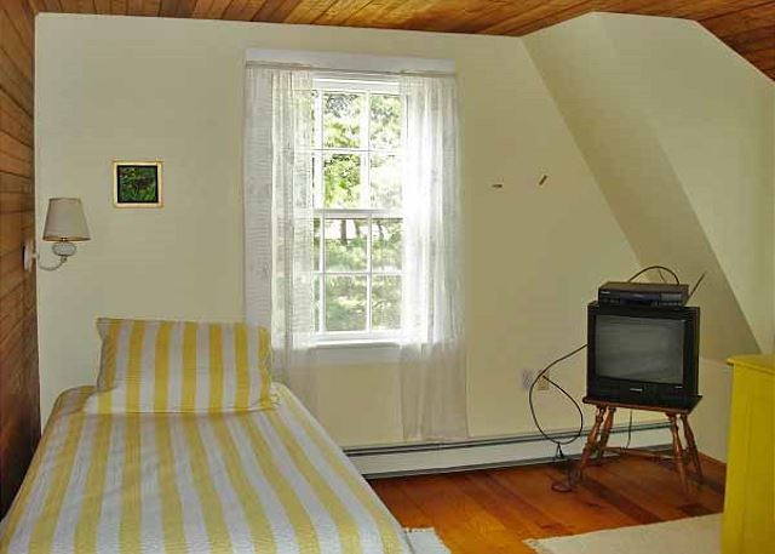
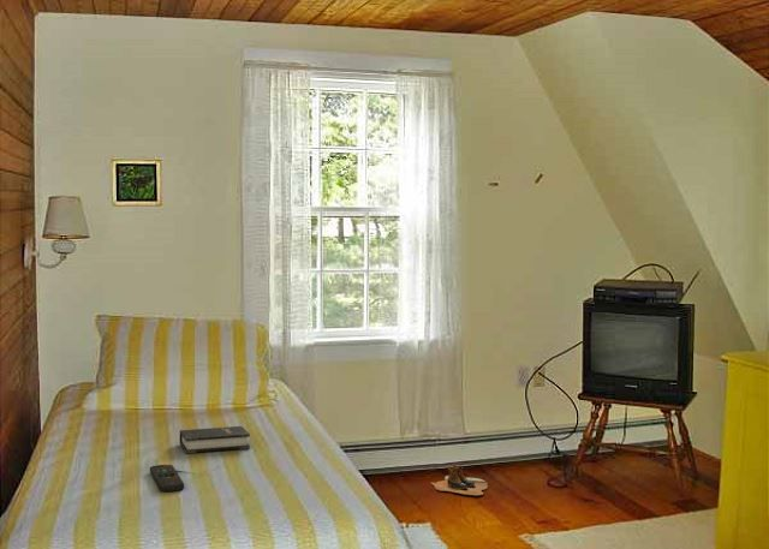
+ boots [430,464,489,496]
+ hardback book [179,425,251,454]
+ remote control [149,464,185,493]
